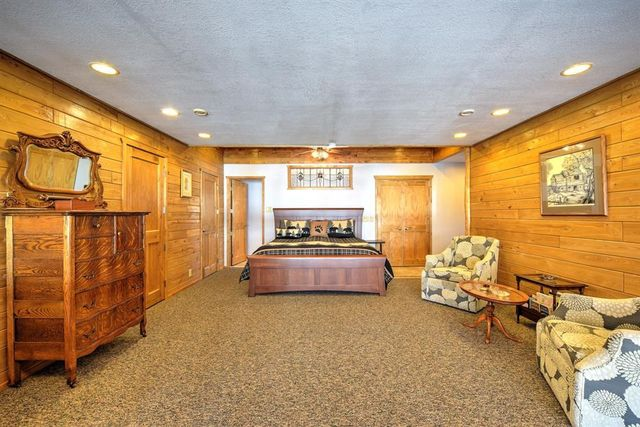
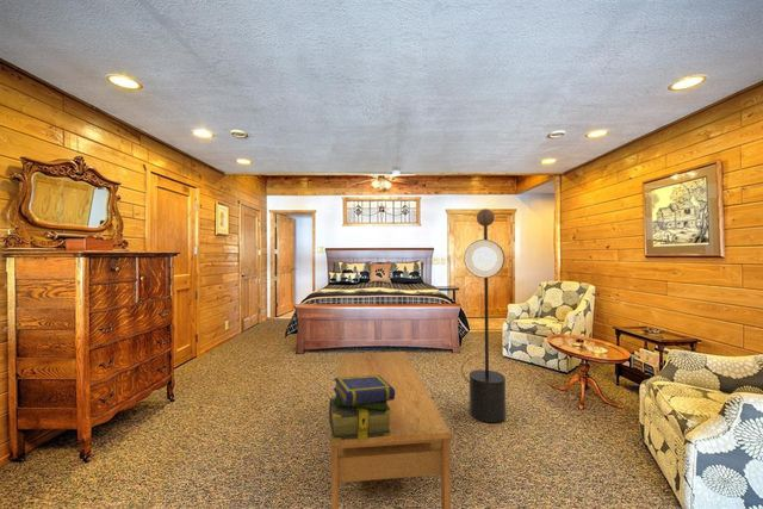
+ coffee table [329,350,452,509]
+ floor lamp [460,207,507,423]
+ stack of books [328,375,395,441]
